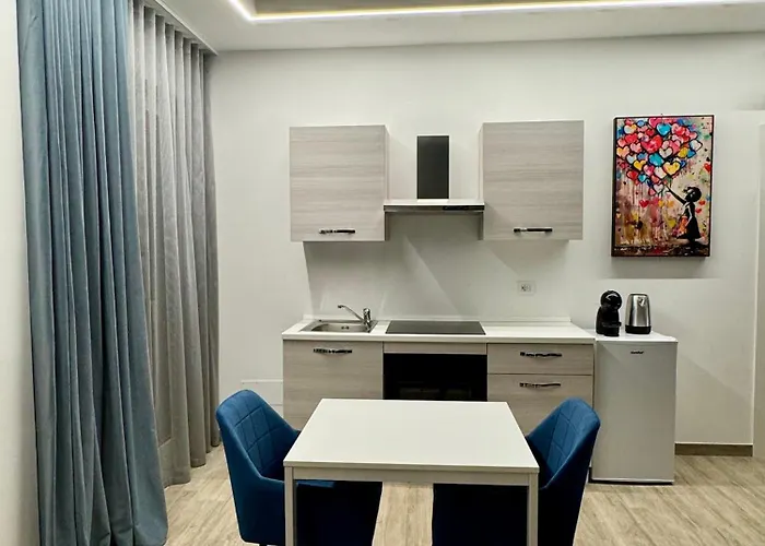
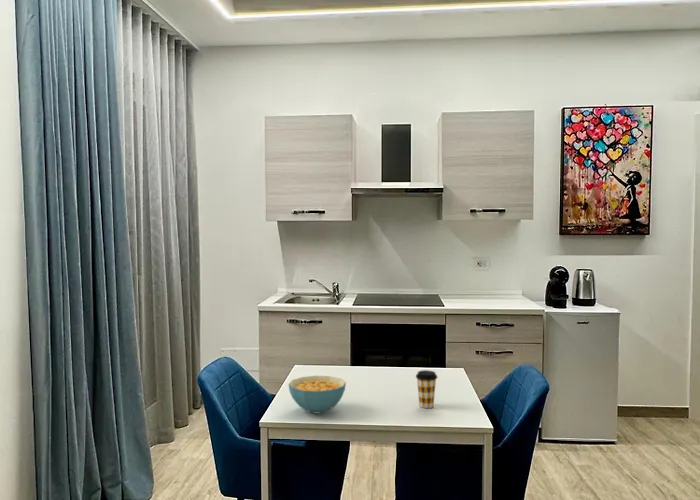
+ cereal bowl [288,375,347,414]
+ coffee cup [415,369,439,409]
